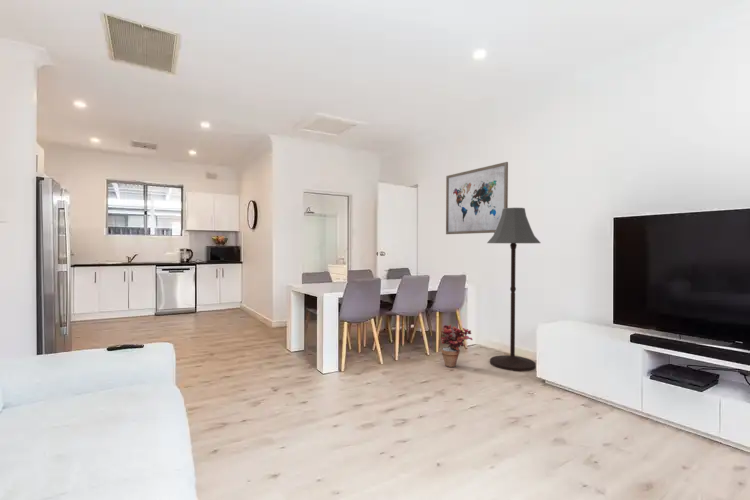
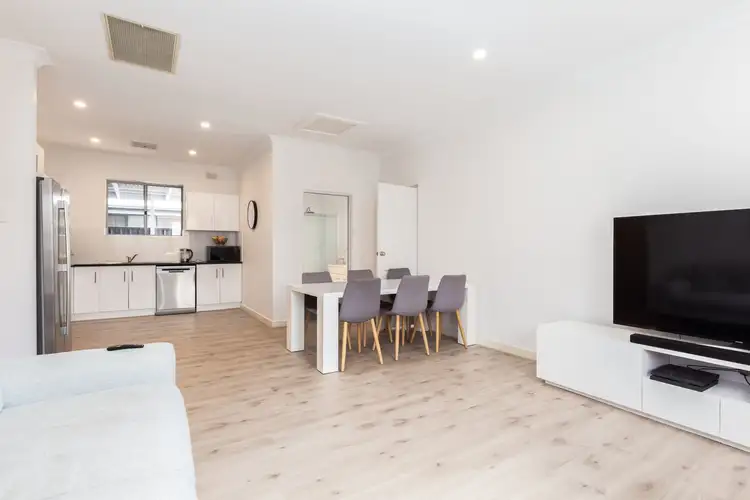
- floor lamp [486,207,541,372]
- potted plant [440,323,474,368]
- wall art [445,161,509,235]
